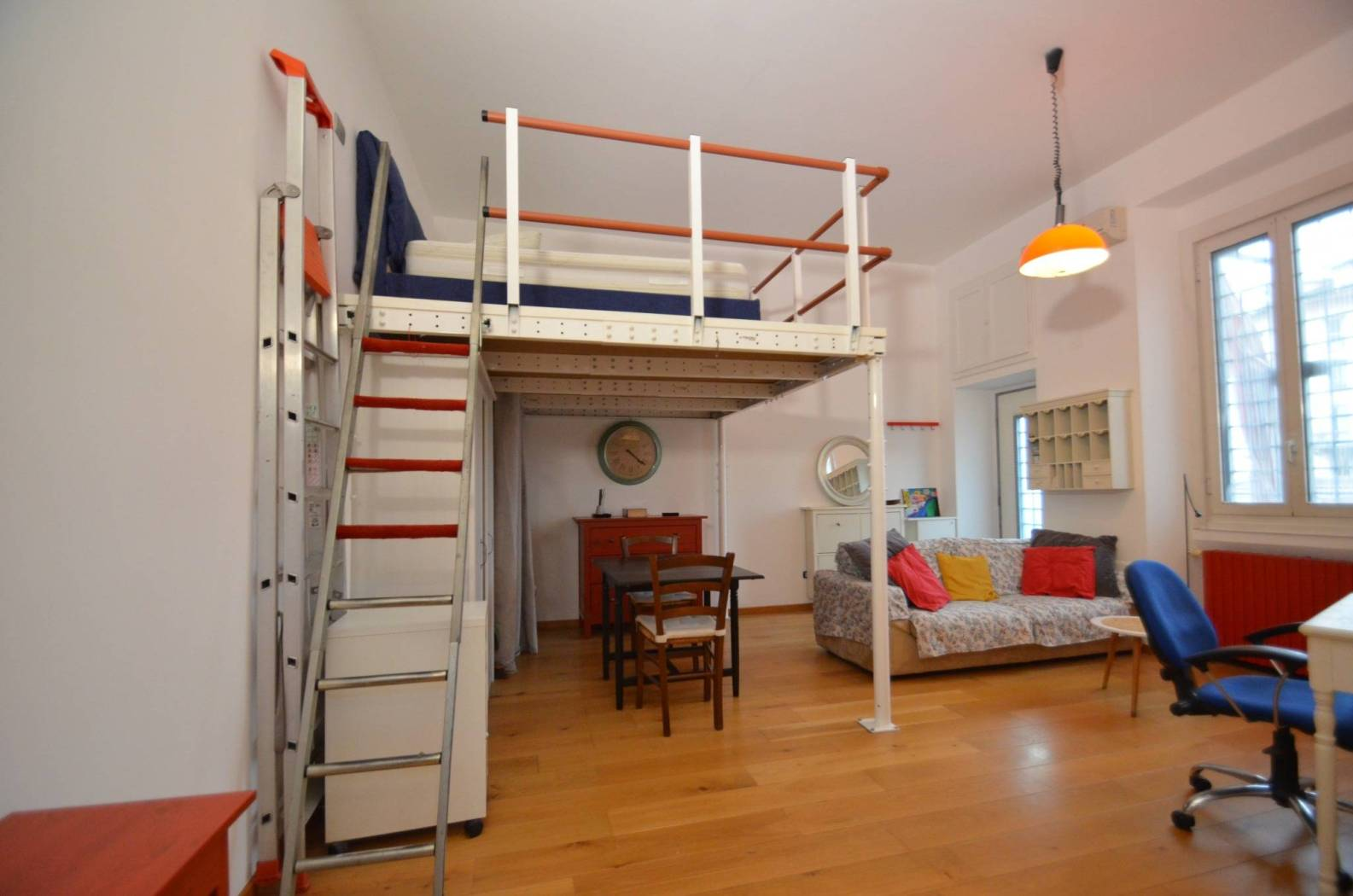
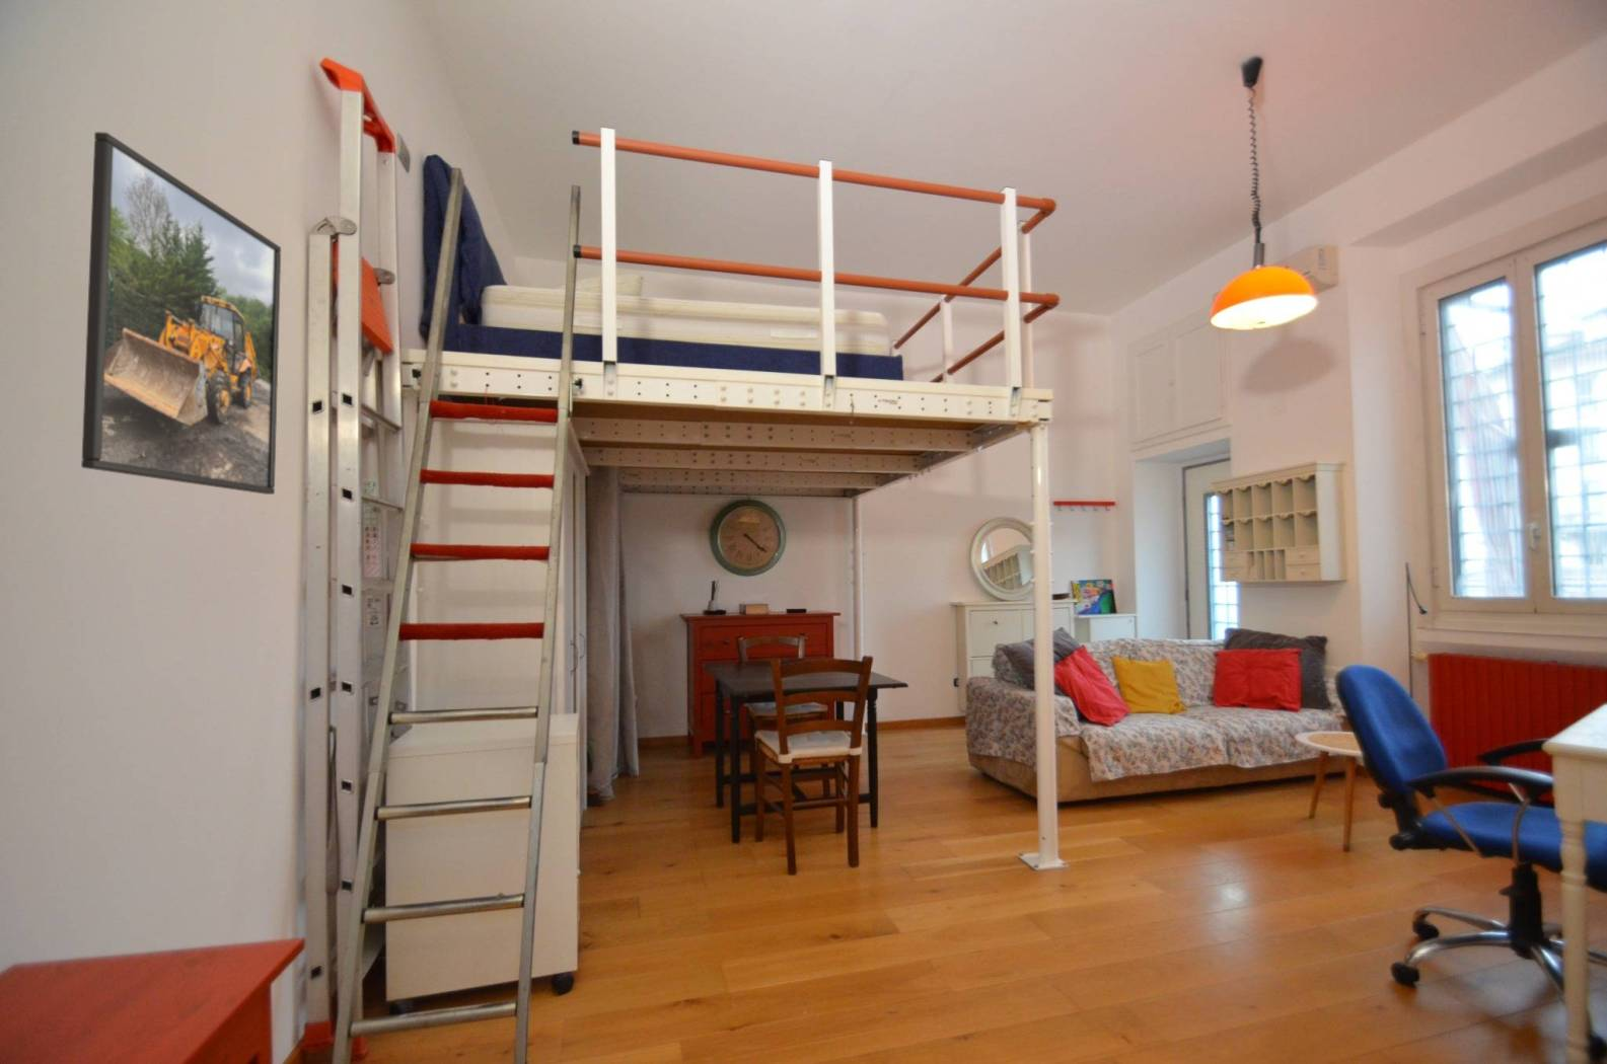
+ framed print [80,131,281,495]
